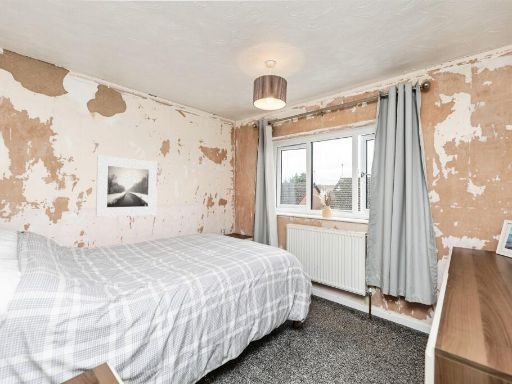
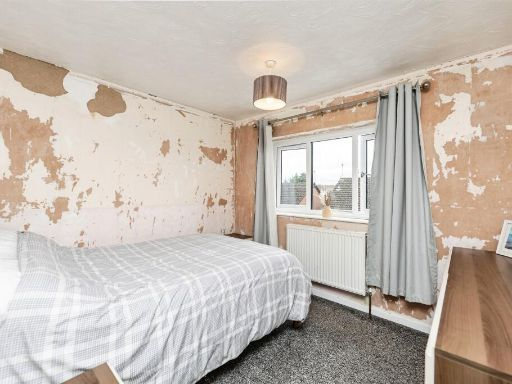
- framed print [95,154,158,218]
